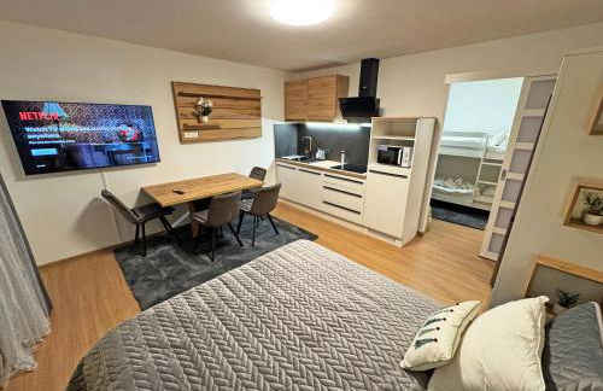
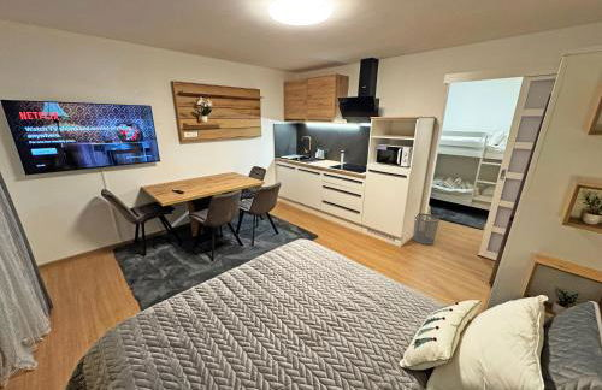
+ waste bin [412,212,441,246]
